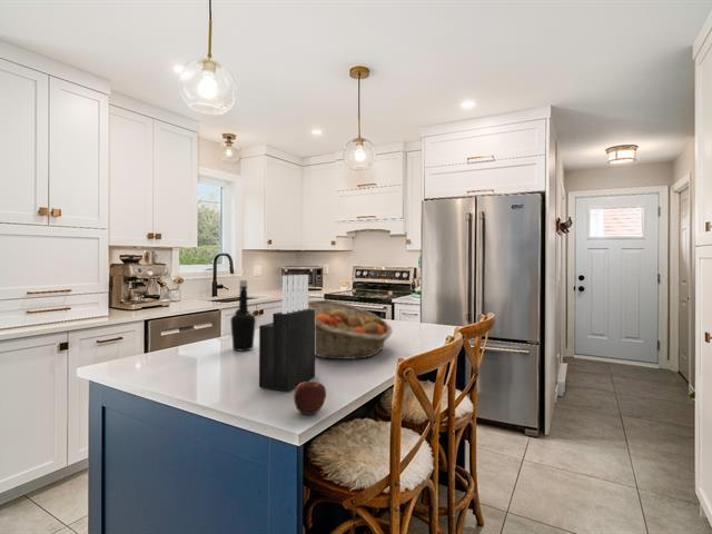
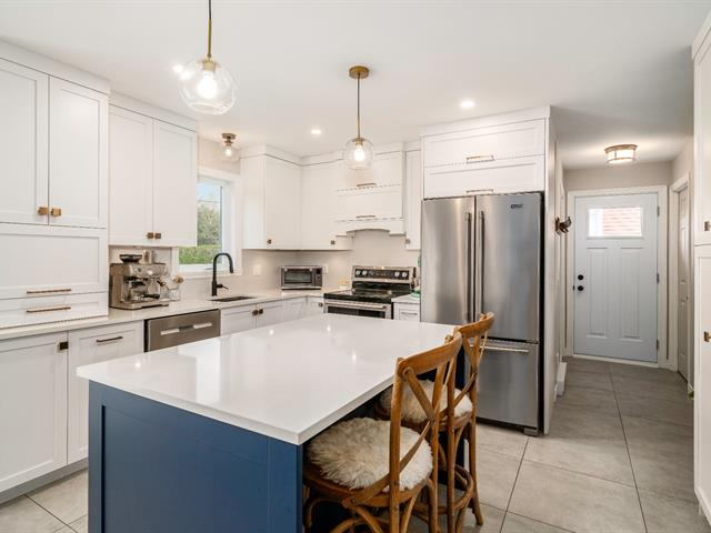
- knife block [258,274,316,393]
- fruit basket [303,299,394,360]
- bottle [229,279,257,352]
- apple [293,380,327,416]
